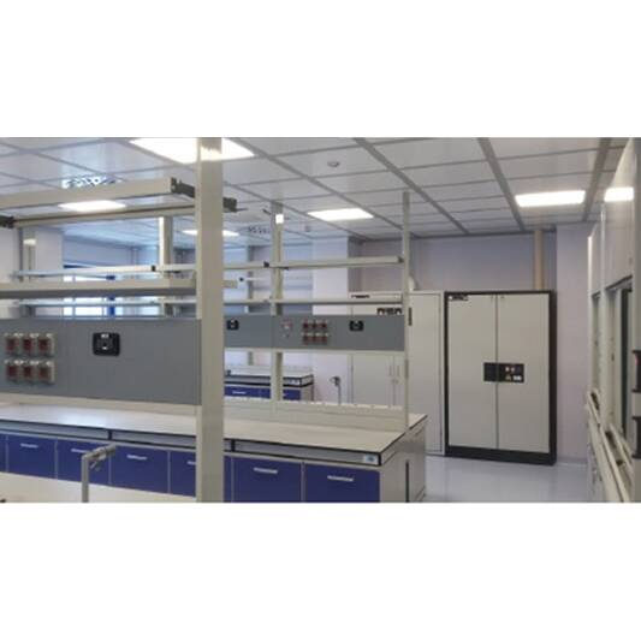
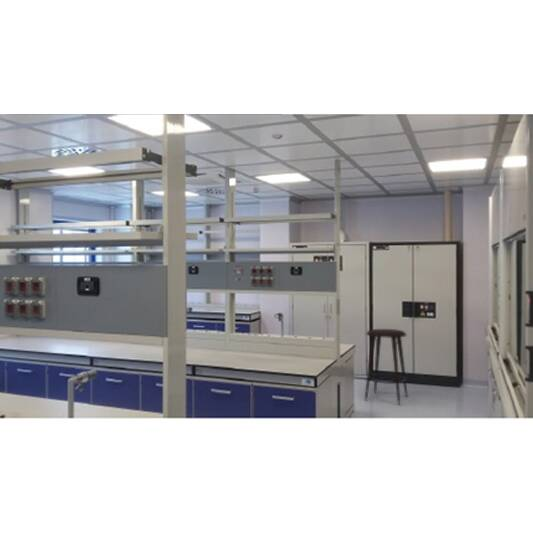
+ stool [364,328,409,406]
